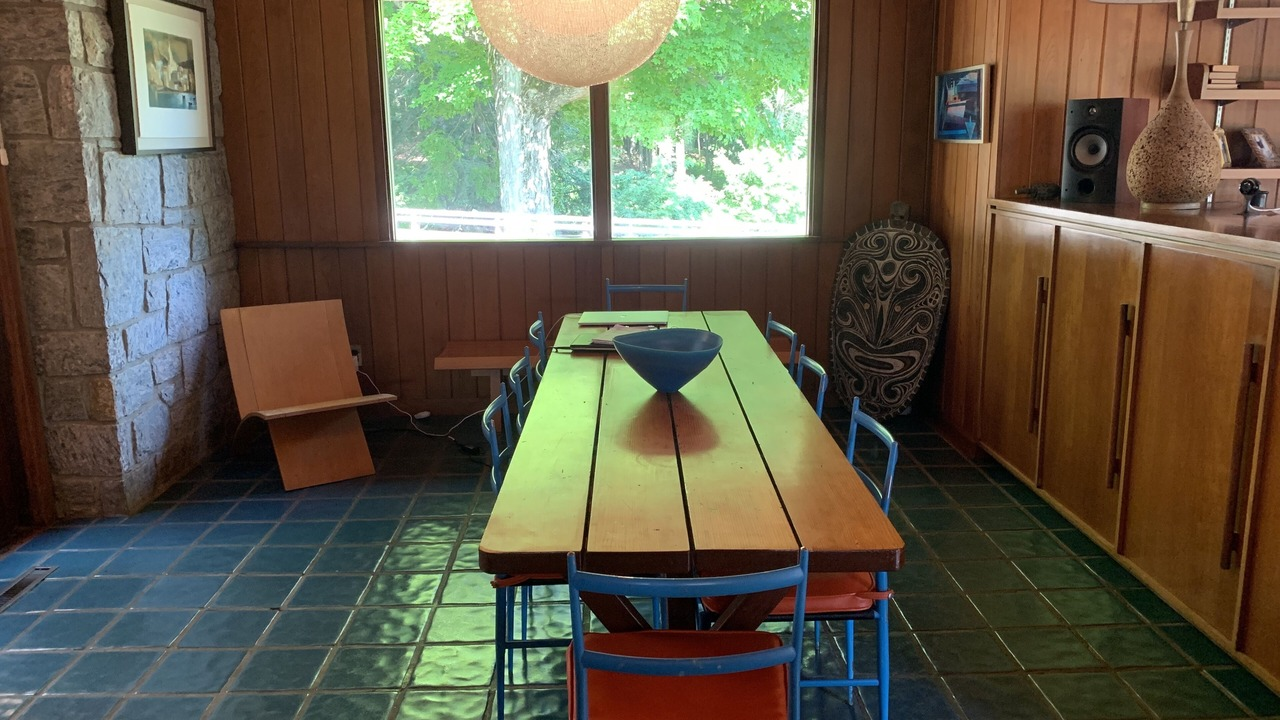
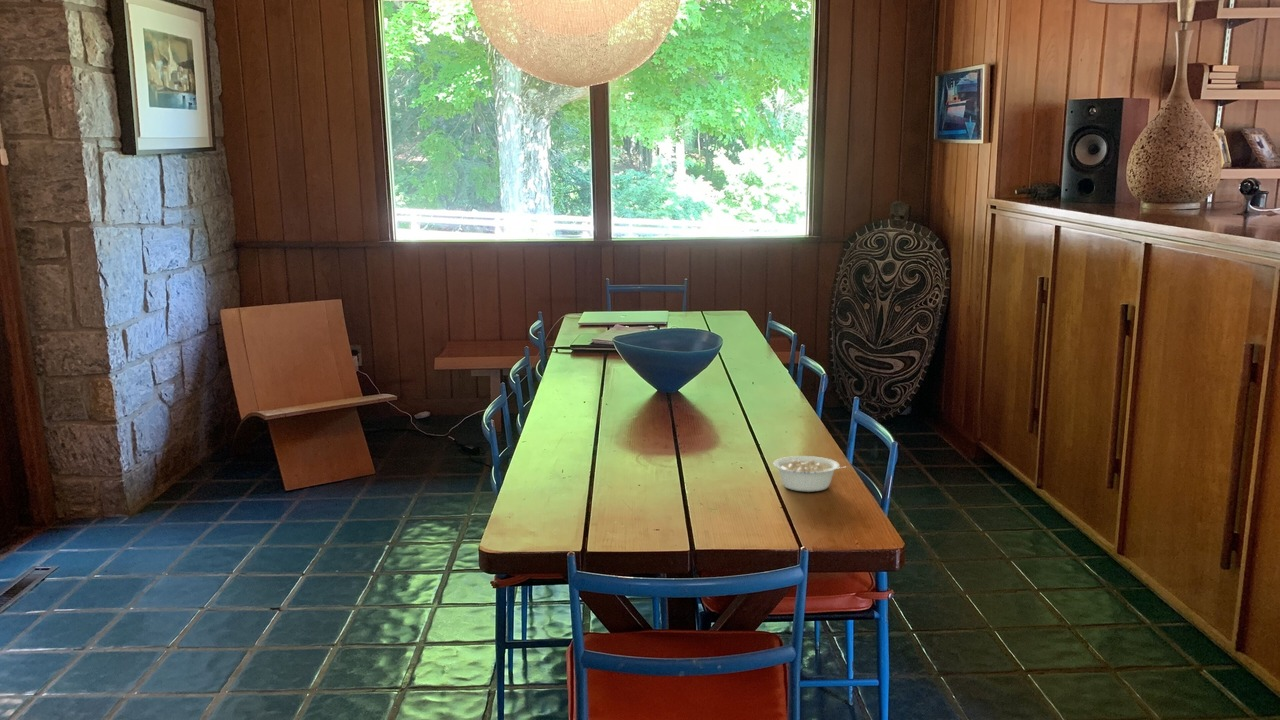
+ legume [772,455,849,493]
